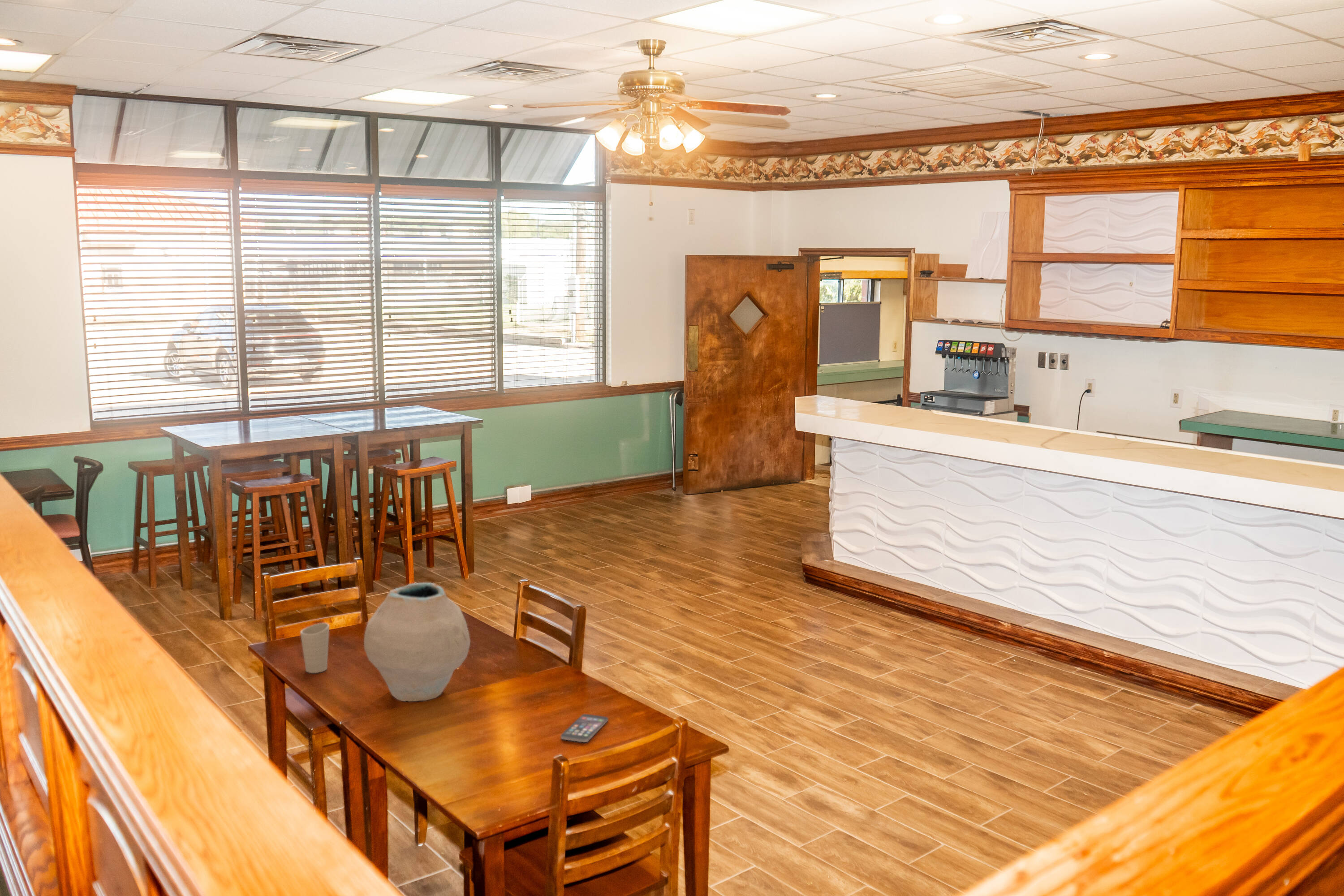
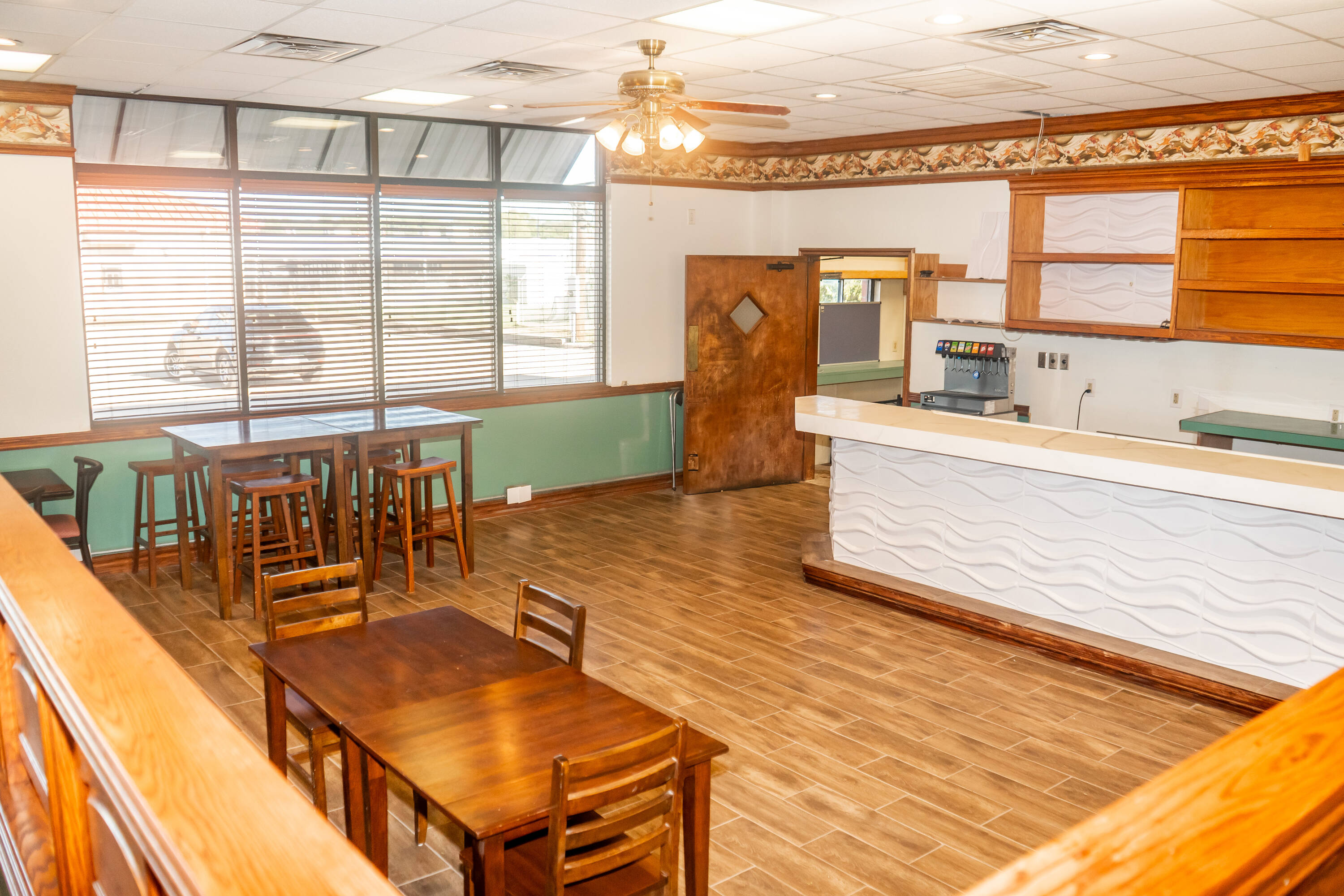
- vase [363,582,471,702]
- smartphone [560,714,608,743]
- cup [300,622,330,673]
